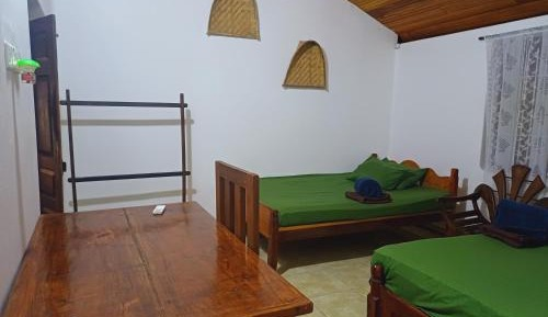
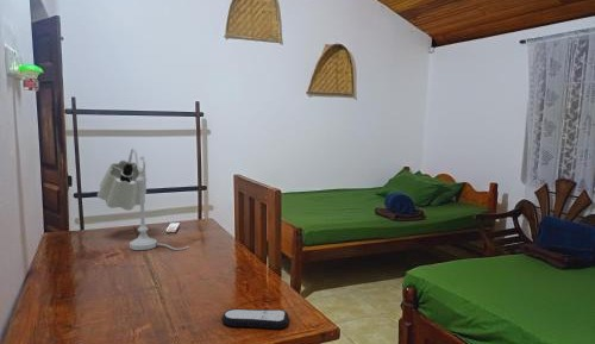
+ table lamp [96,148,190,251]
+ remote control [220,307,289,330]
